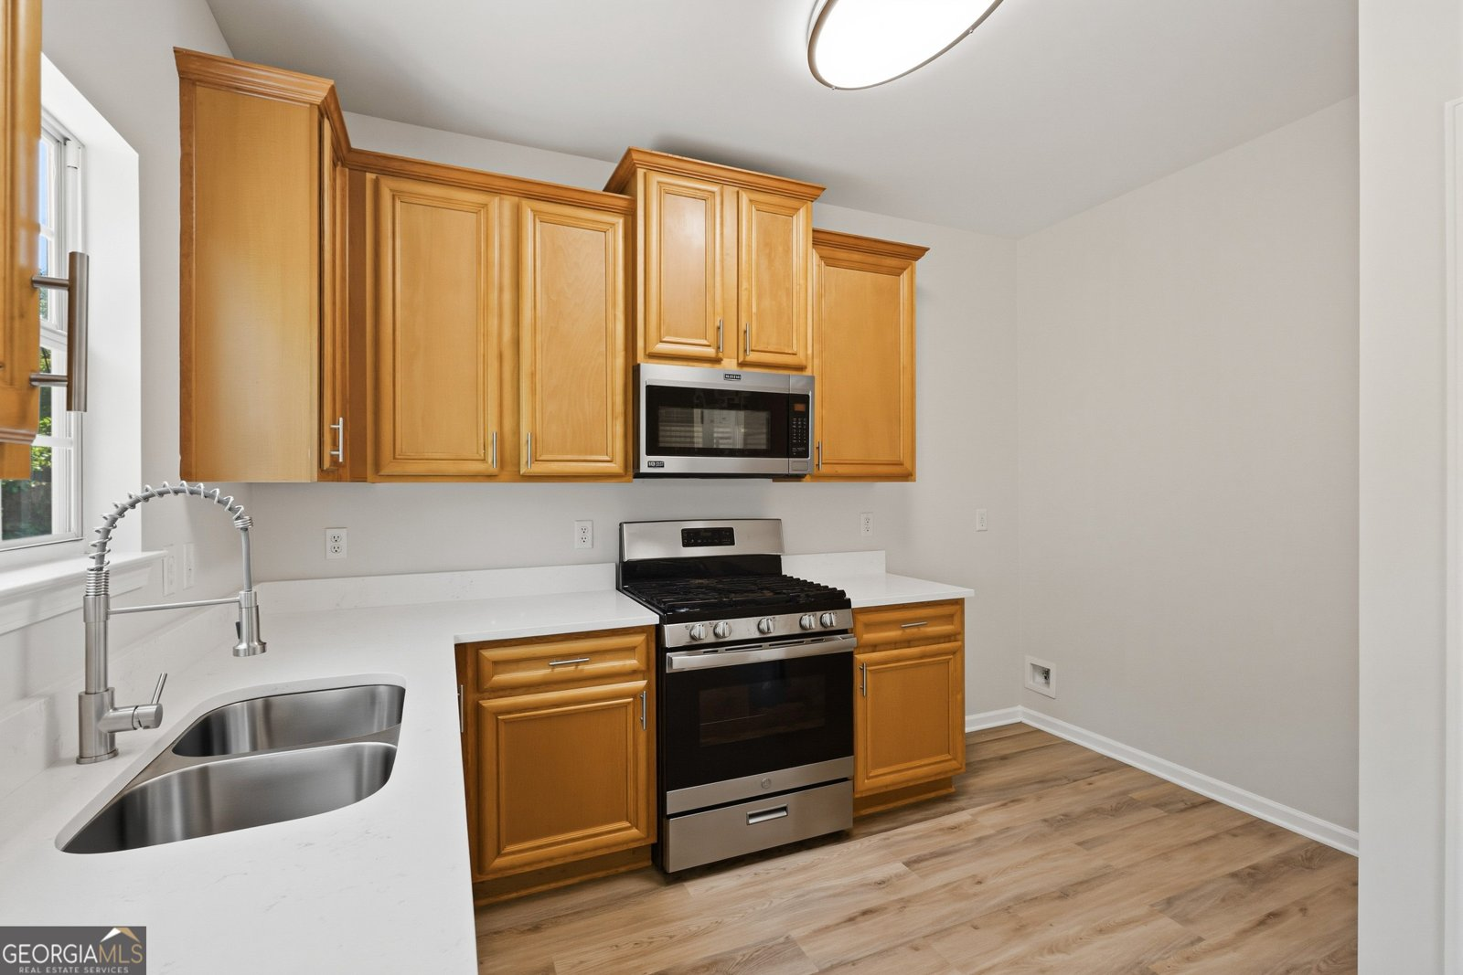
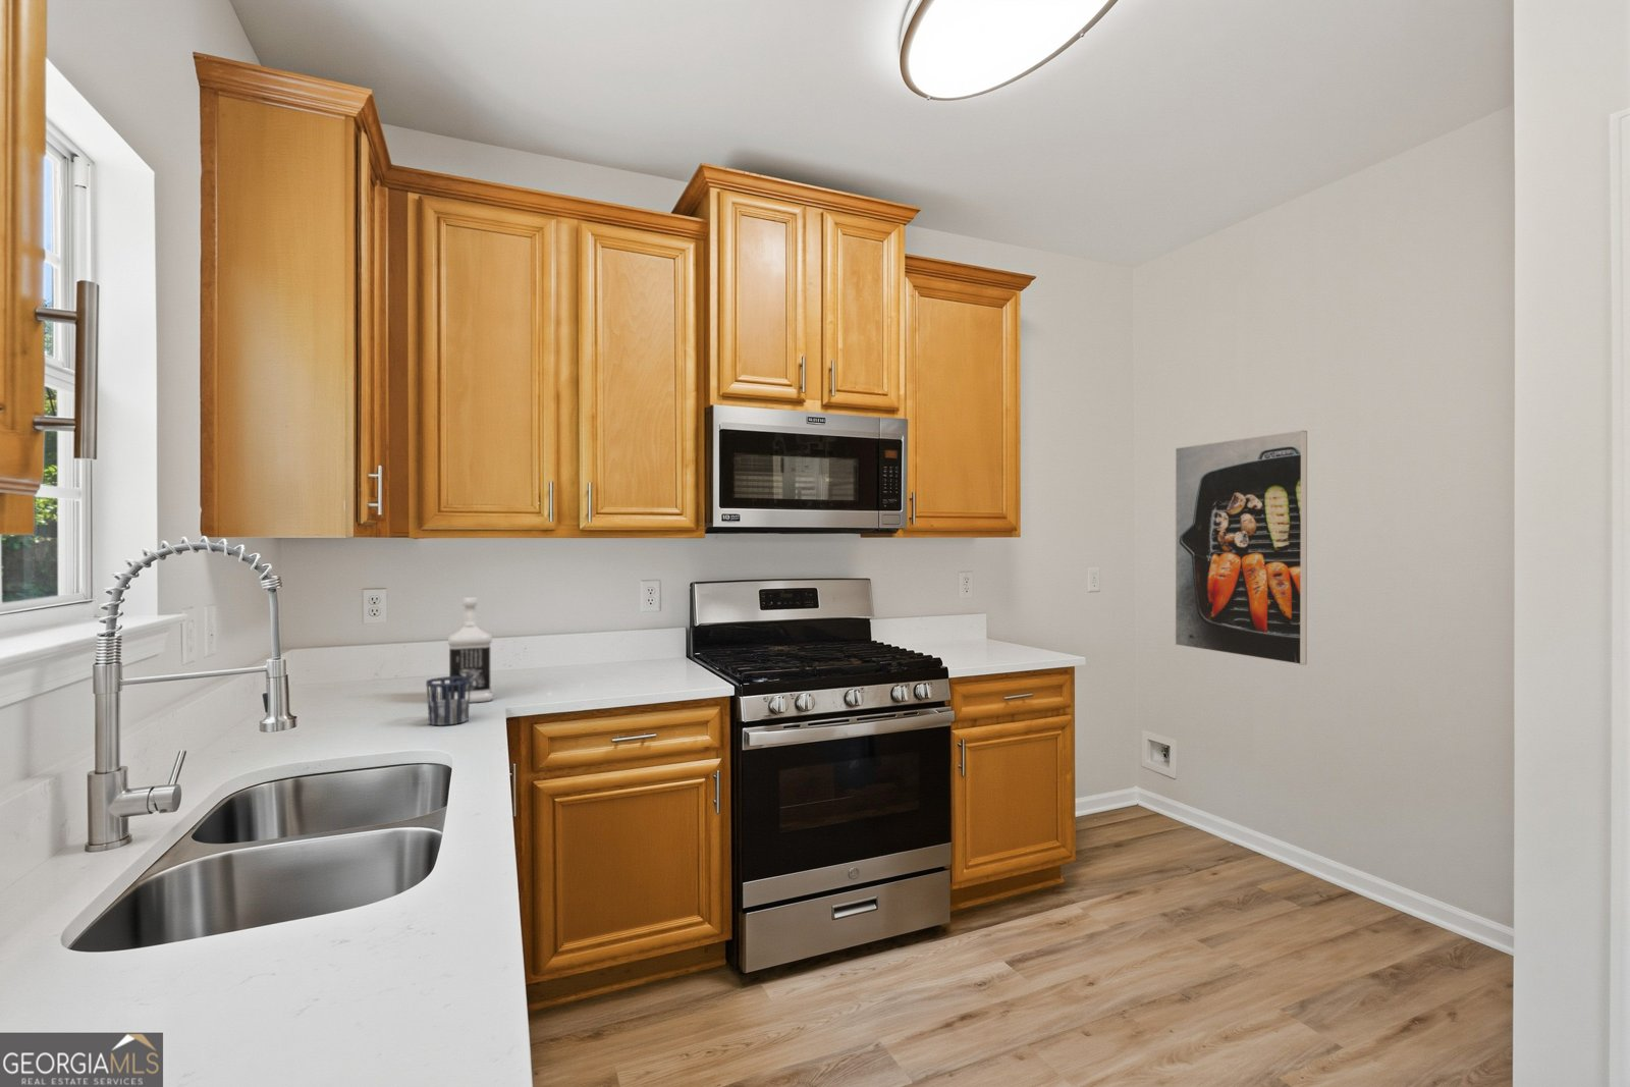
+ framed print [1174,429,1309,666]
+ bottle [448,596,494,704]
+ cup [424,676,471,727]
